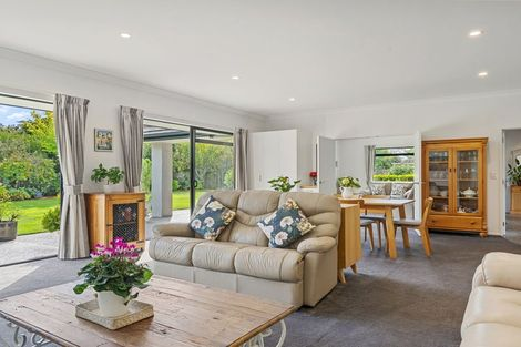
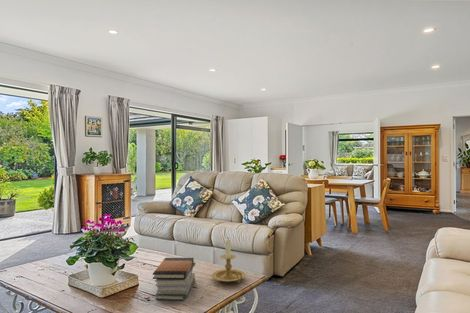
+ candle holder [211,238,246,284]
+ book stack [151,257,197,302]
